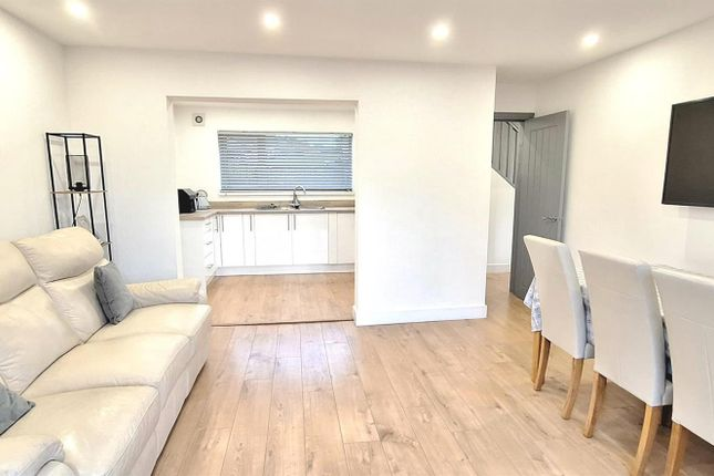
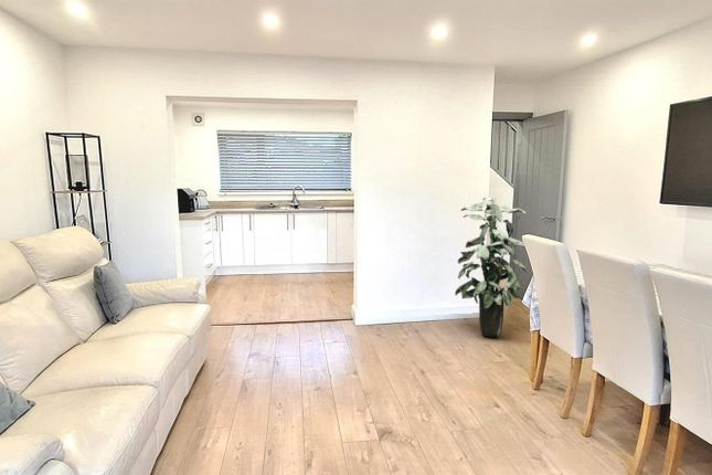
+ indoor plant [454,197,530,338]
